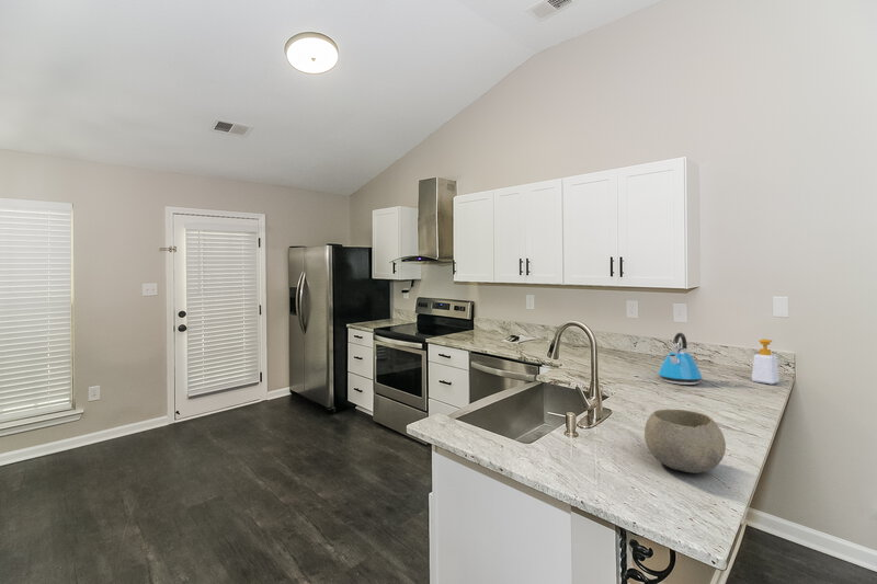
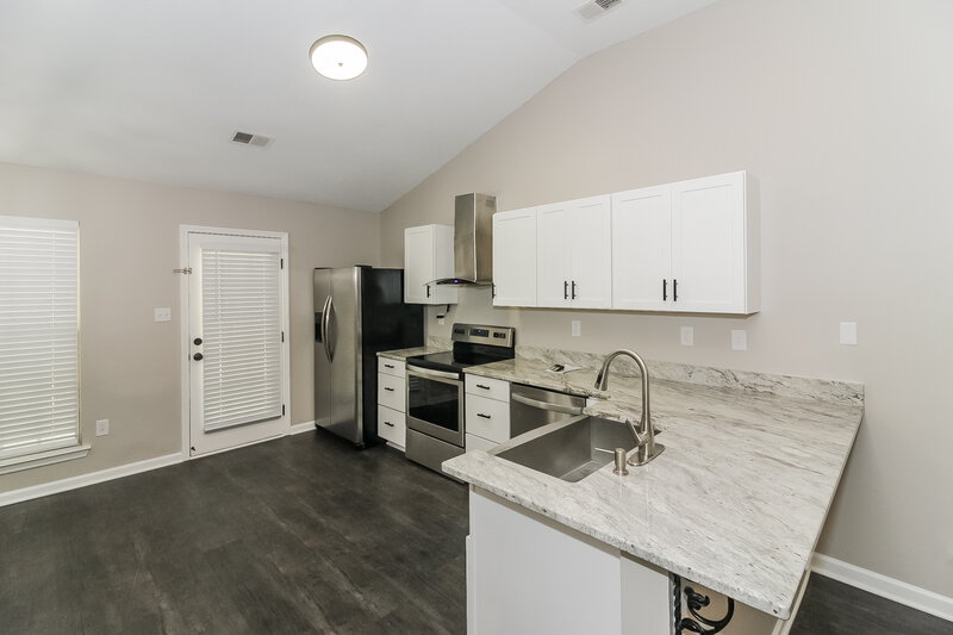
- bowl [643,409,727,474]
- kettle [657,332,704,386]
- soap bottle [751,337,781,385]
